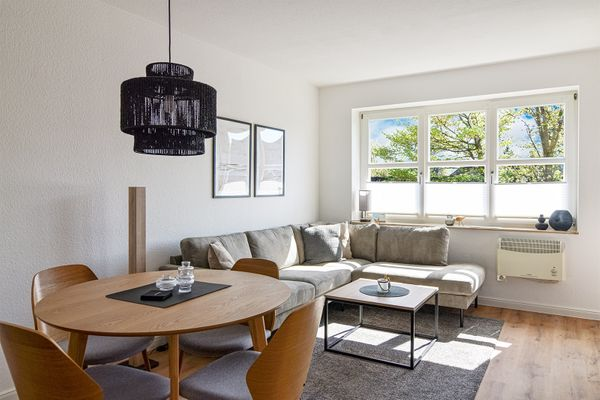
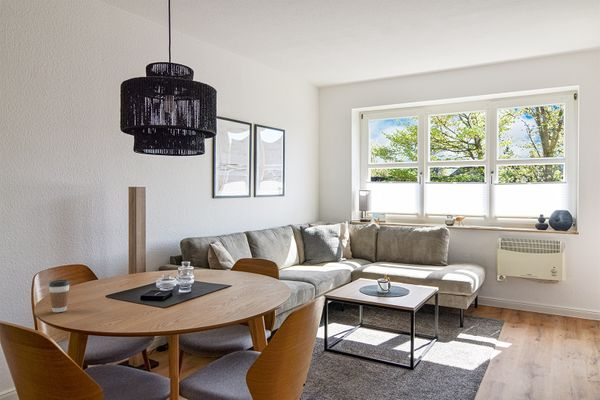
+ coffee cup [48,279,71,313]
